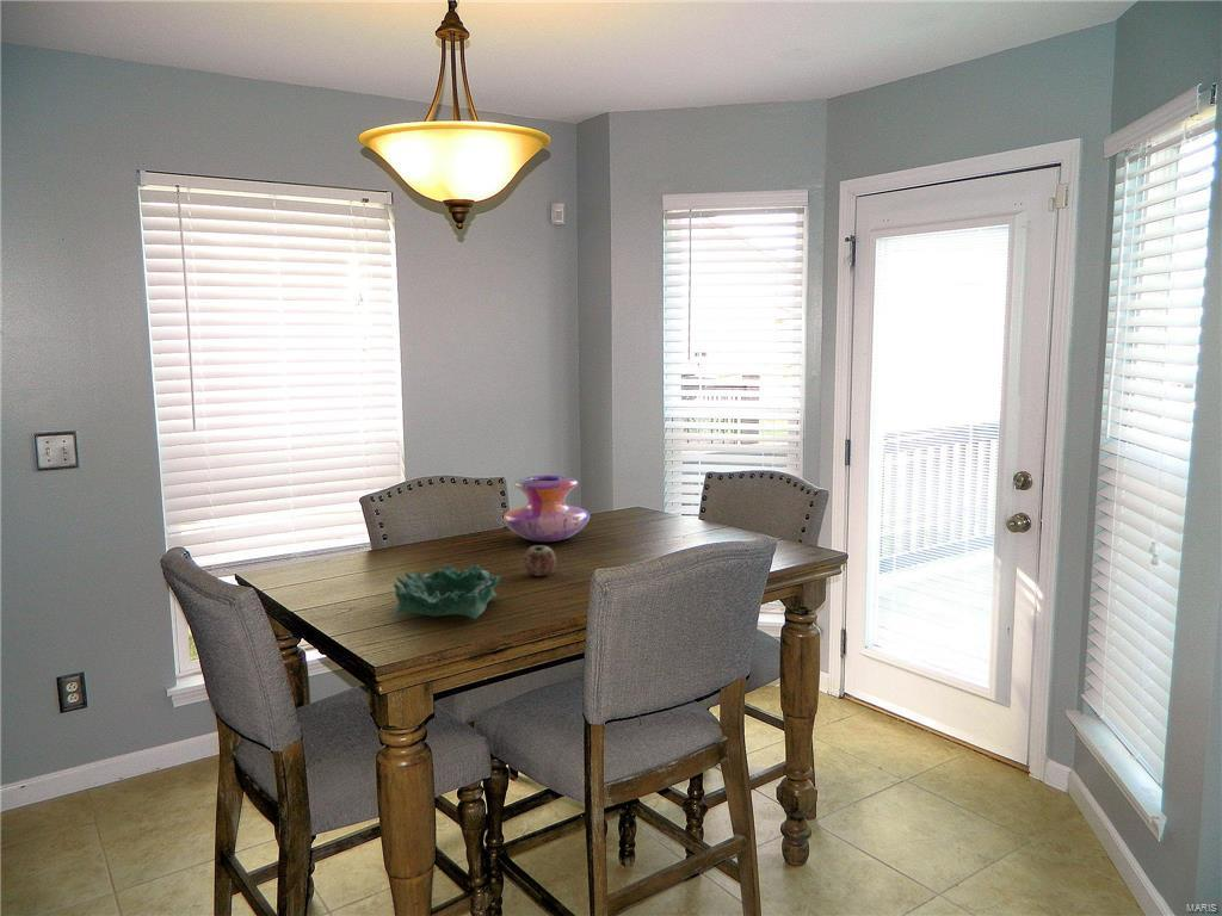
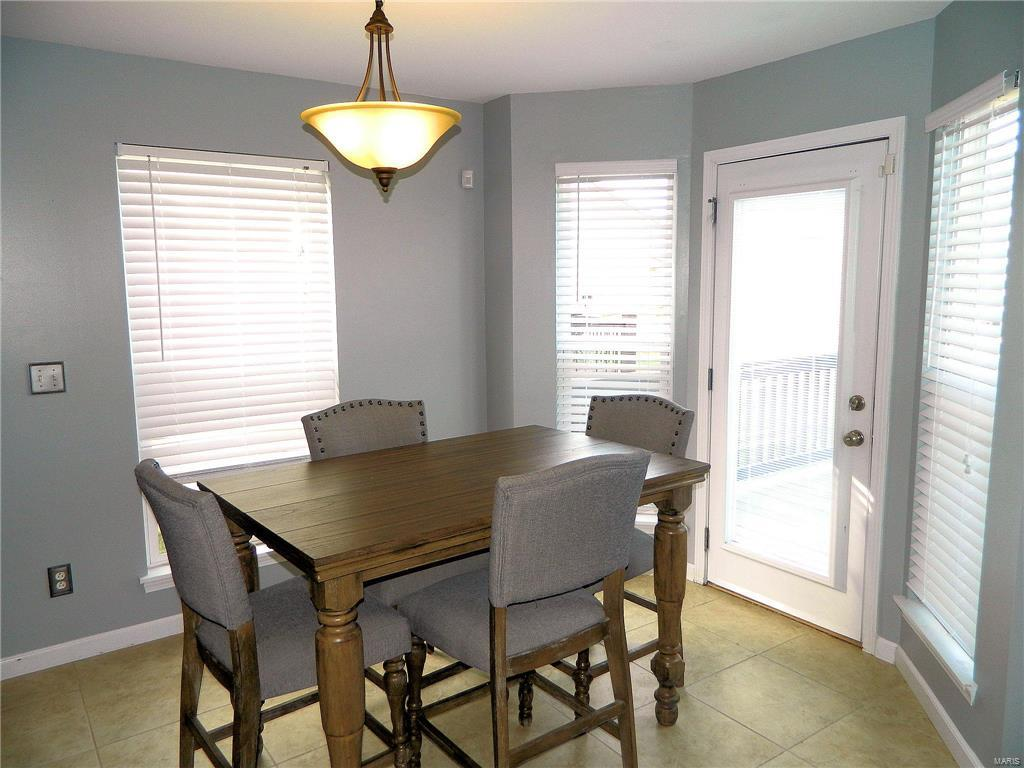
- decorative vase [502,475,591,543]
- decorative bowl [393,563,504,620]
- apple [523,544,557,577]
